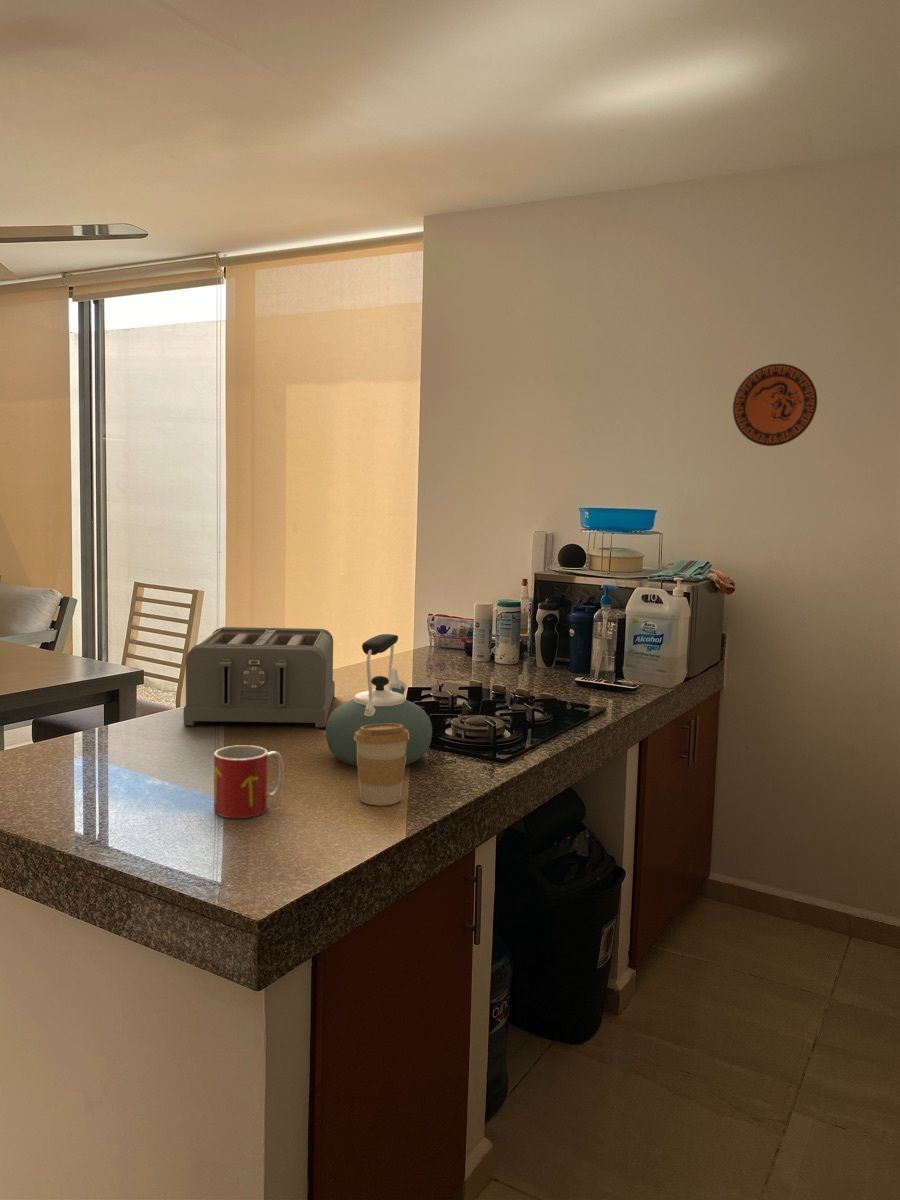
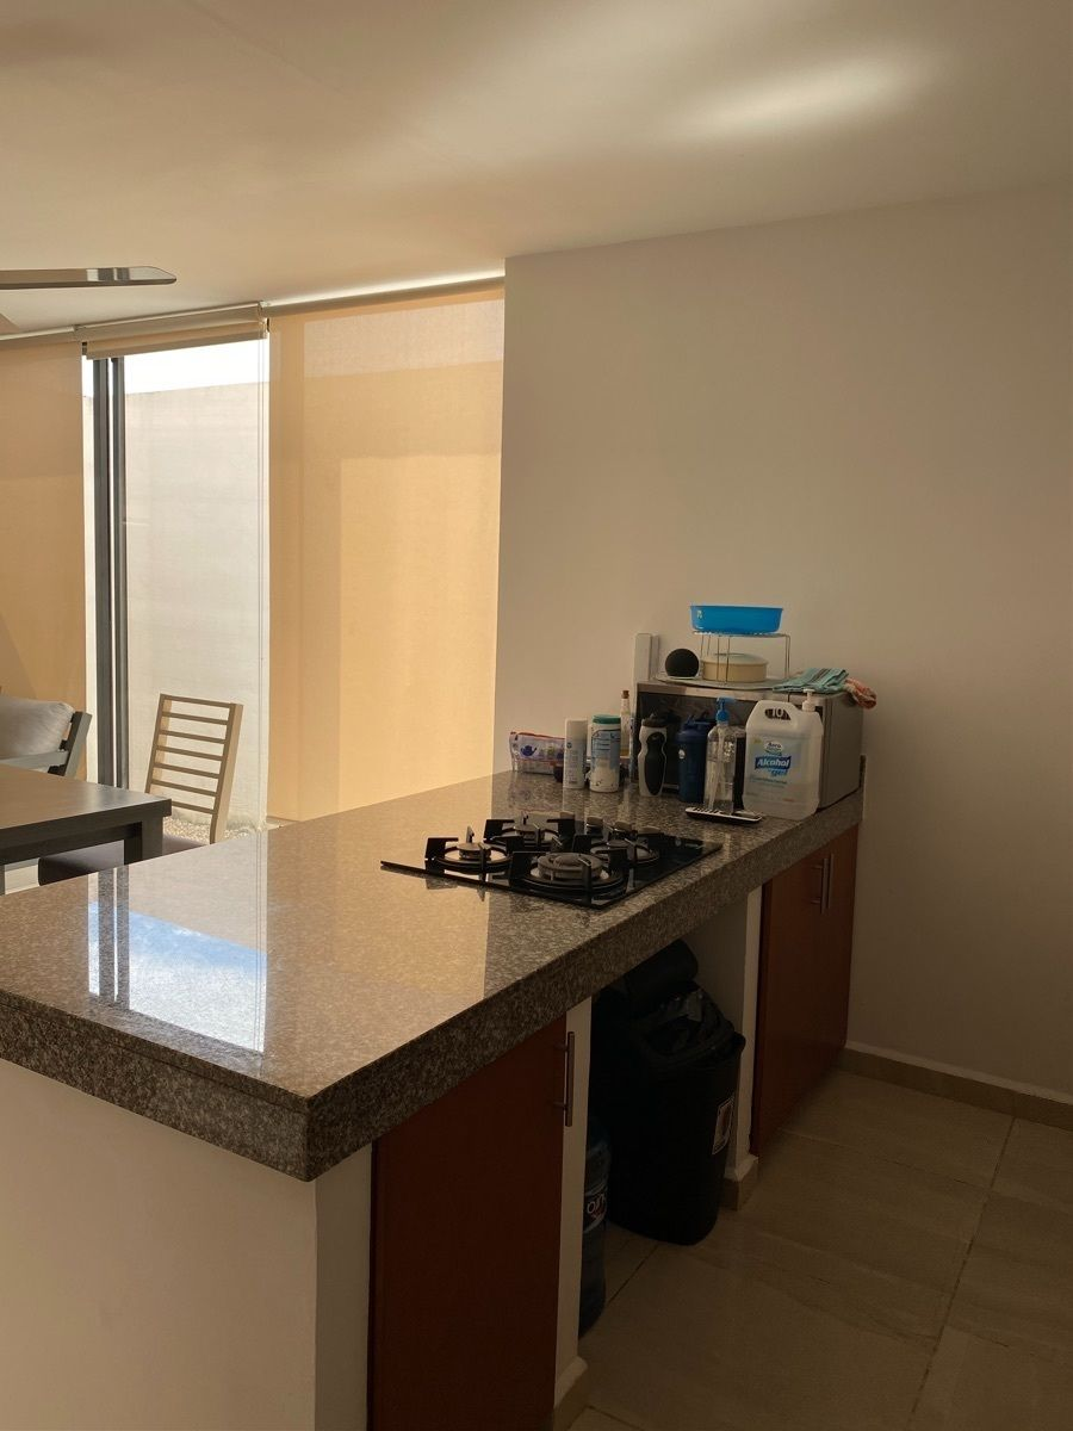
- toaster [183,626,336,728]
- kettle [325,633,433,767]
- mug [213,744,285,819]
- decorative plate [732,363,818,447]
- coffee cup [354,724,409,806]
